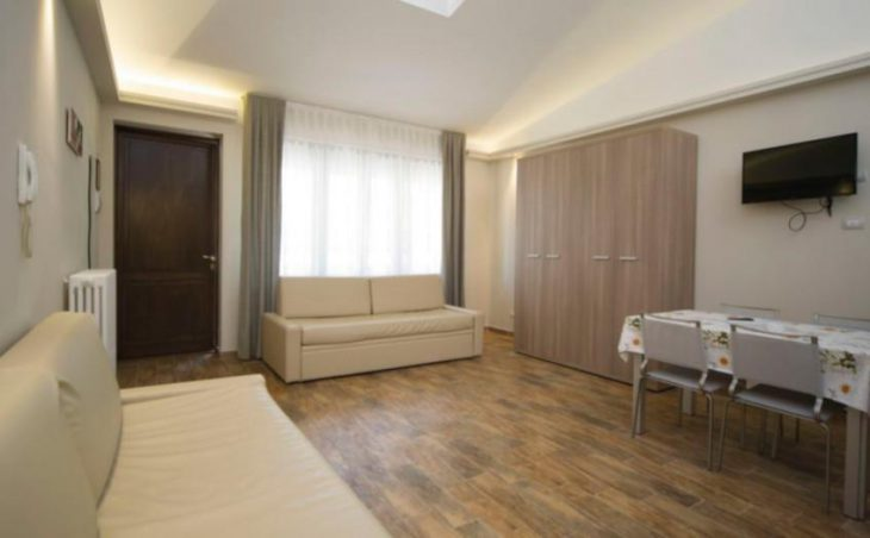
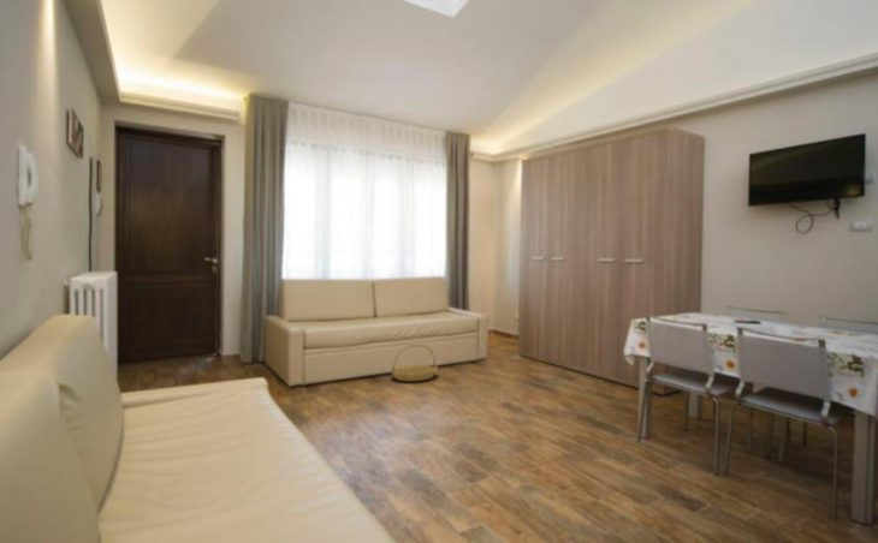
+ basket [390,344,439,382]
